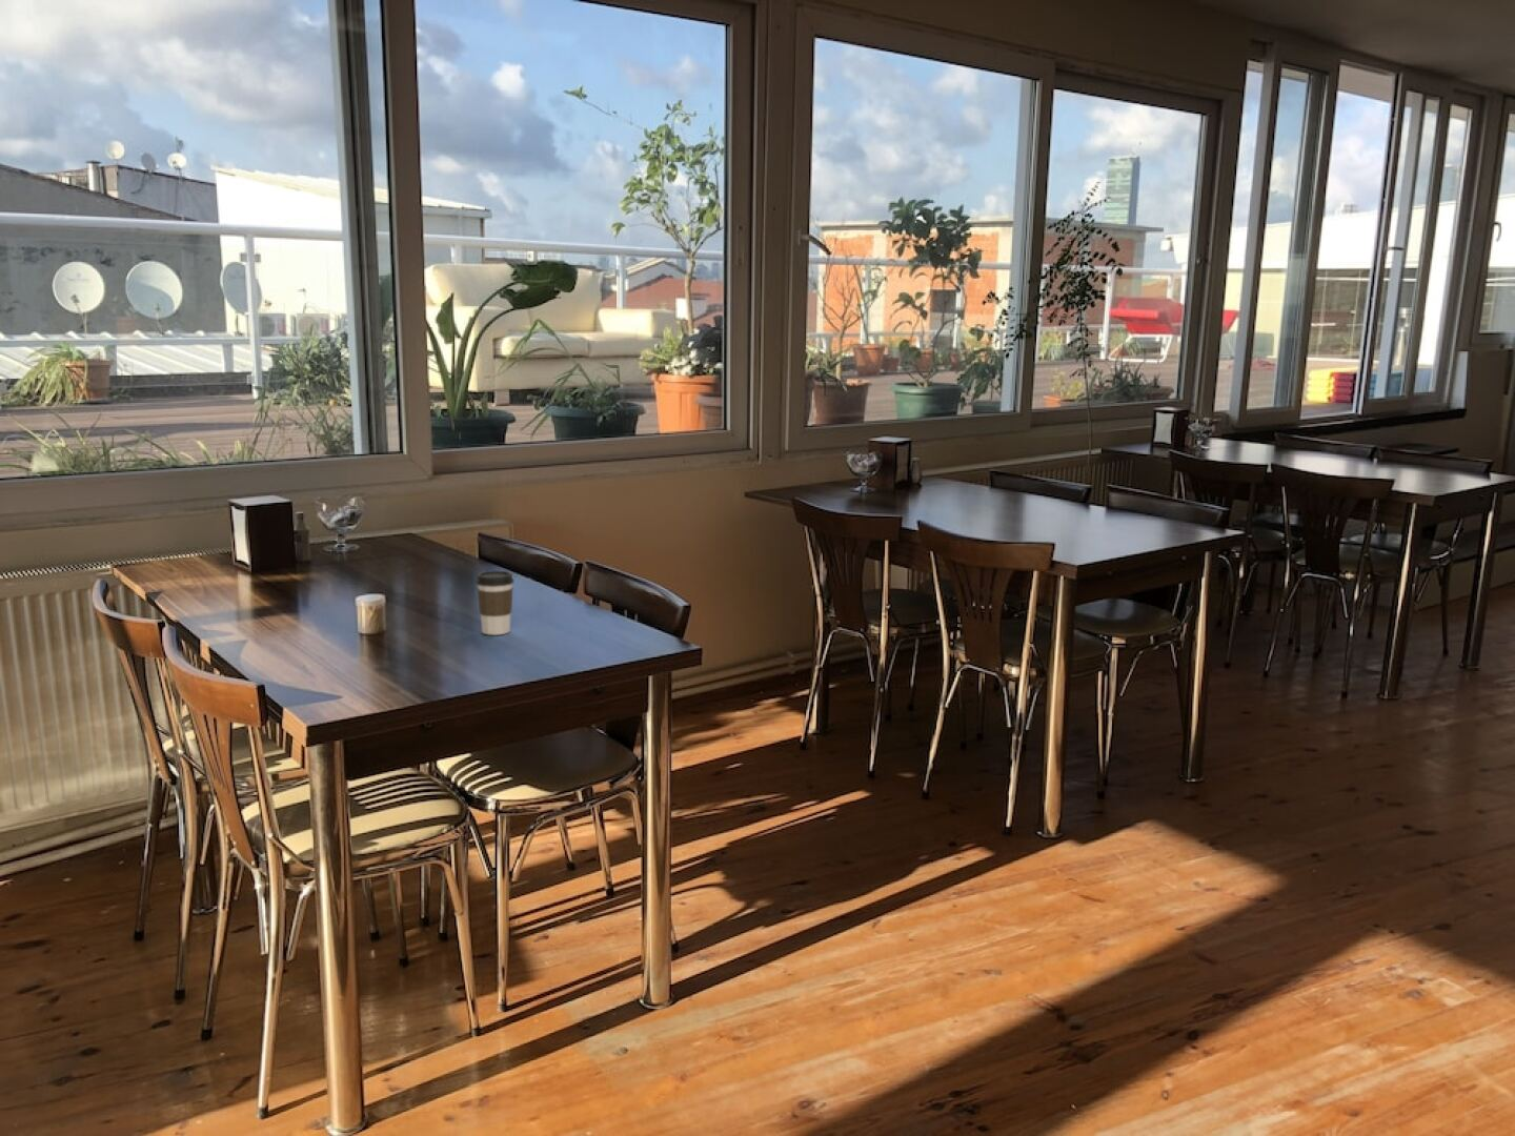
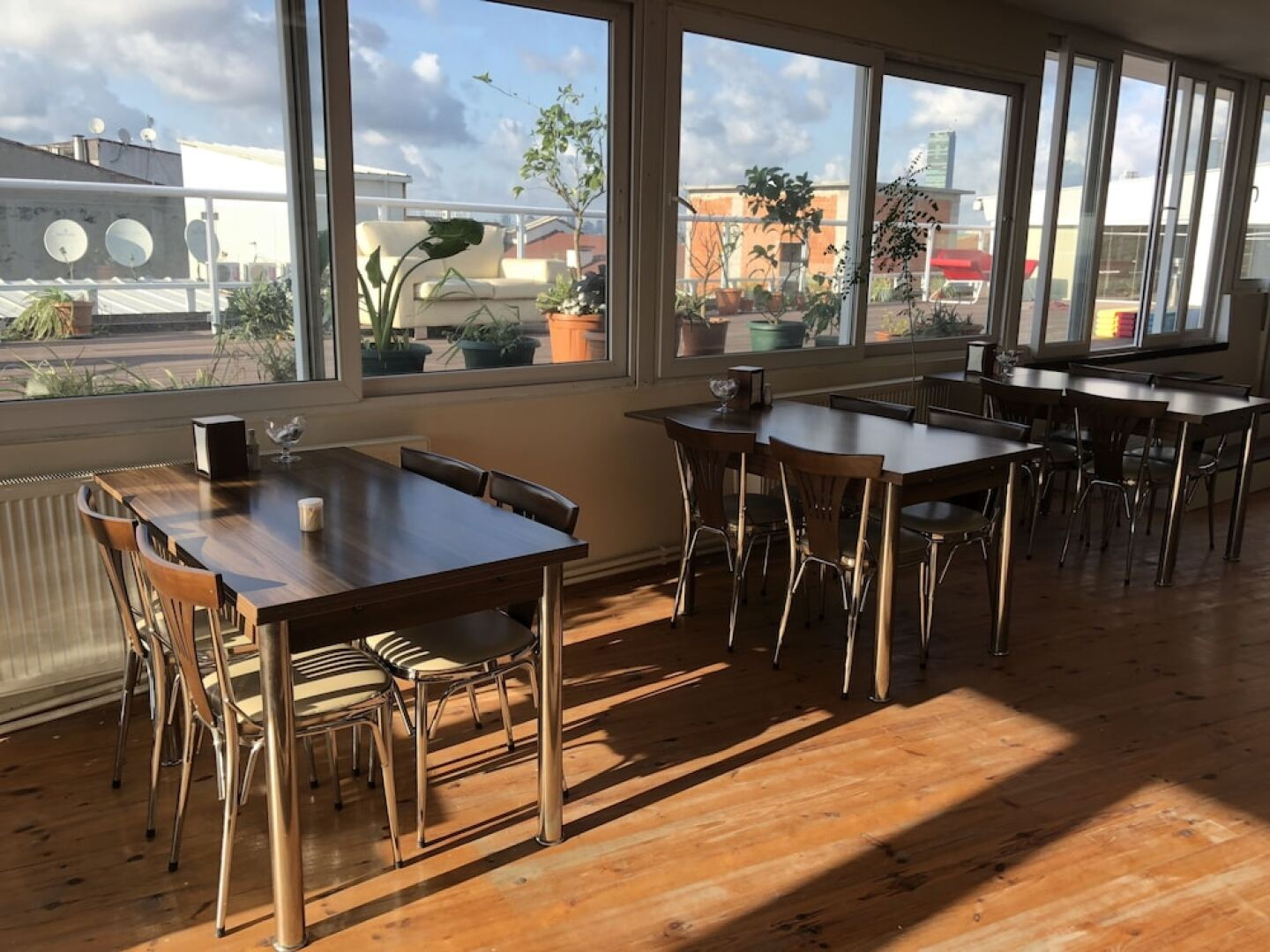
- coffee cup [475,570,514,636]
